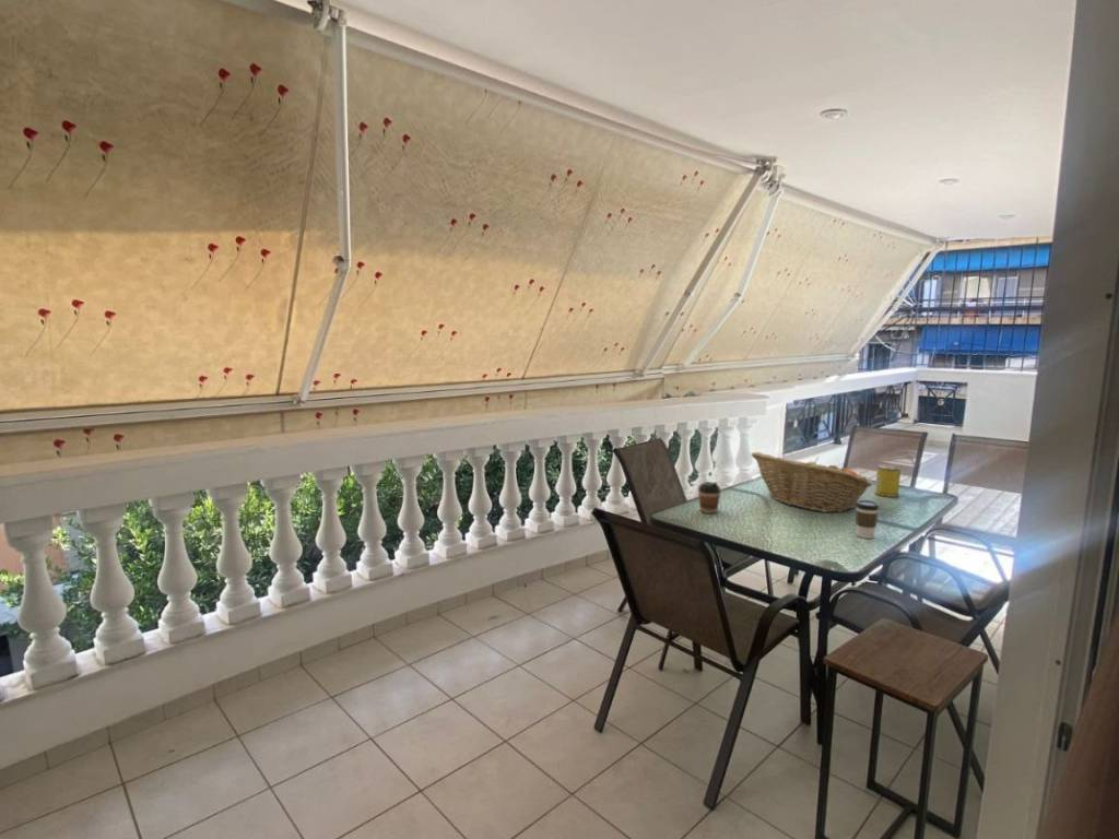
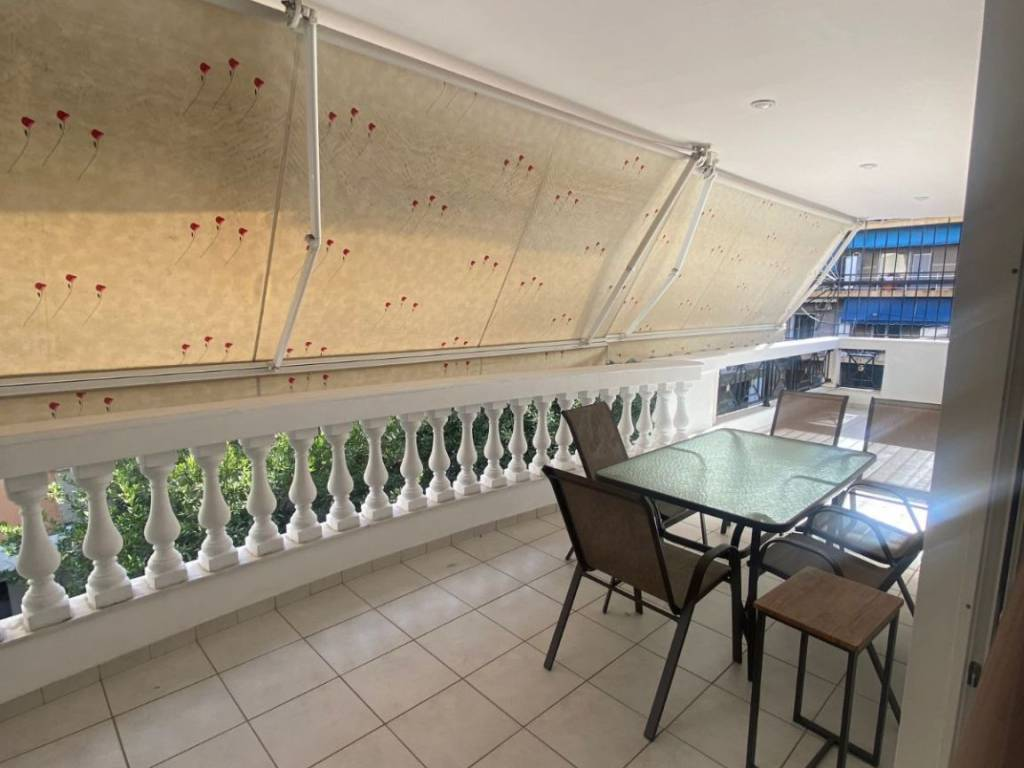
- fruit basket [751,451,874,513]
- coffee cup [697,481,722,515]
- beverage can [874,463,902,498]
- coffee cup [855,499,881,540]
